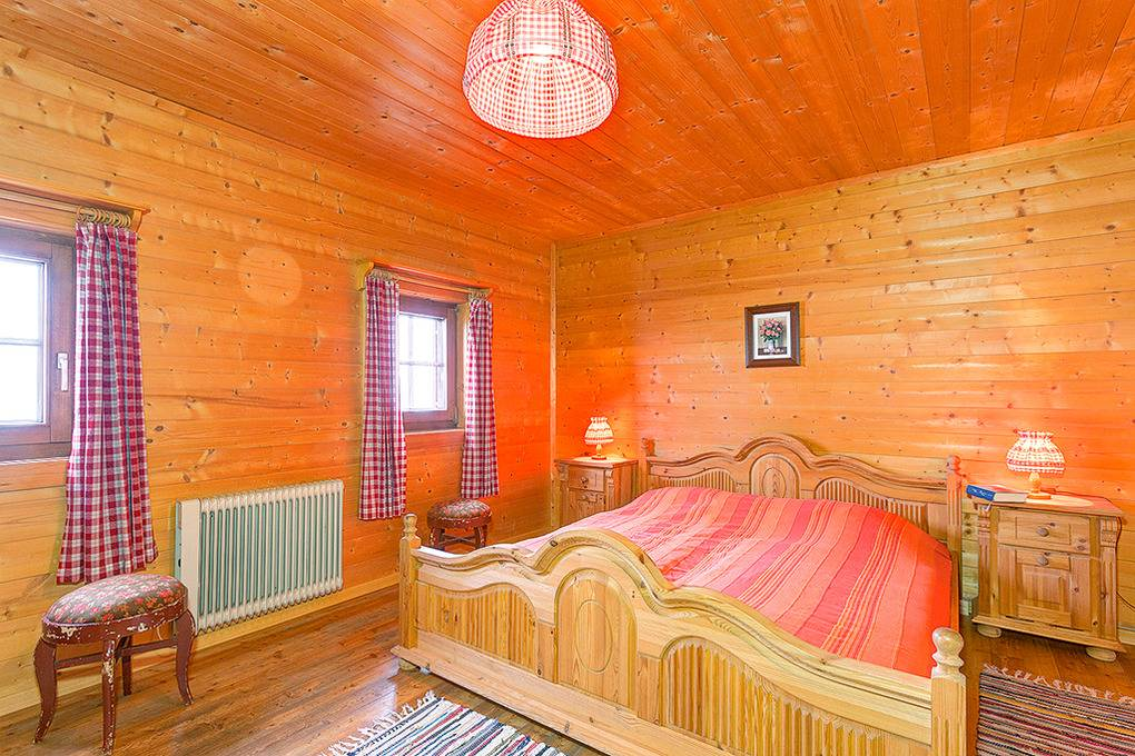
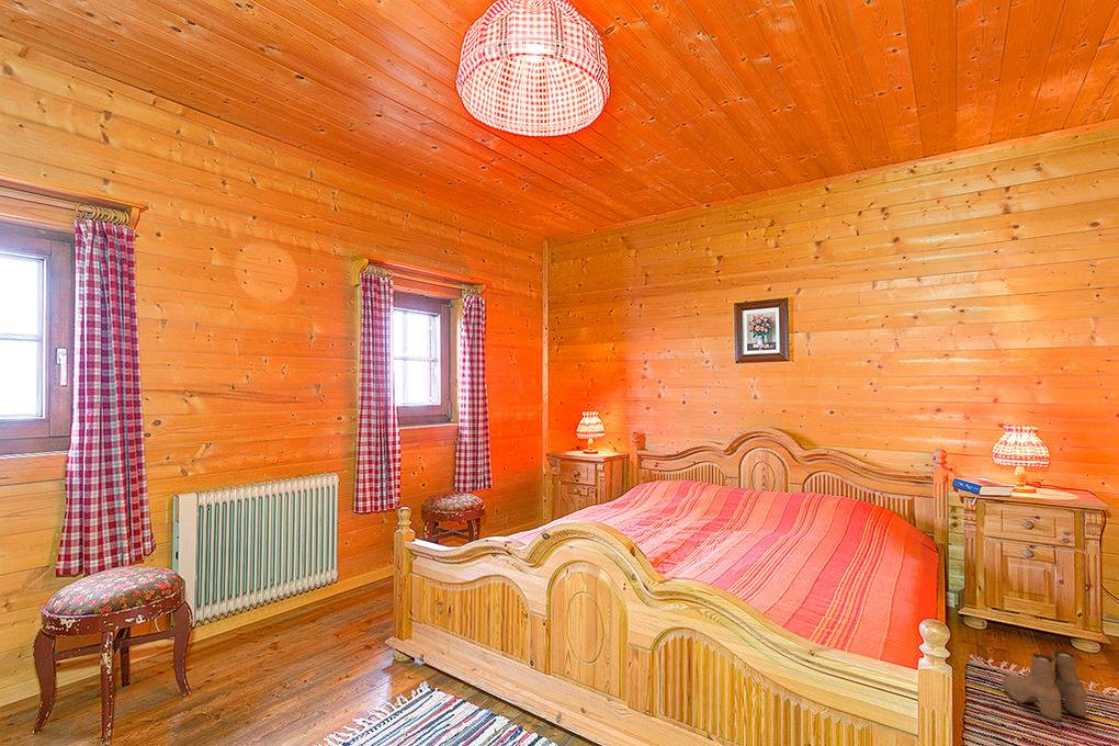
+ boots [1002,649,1087,722]
